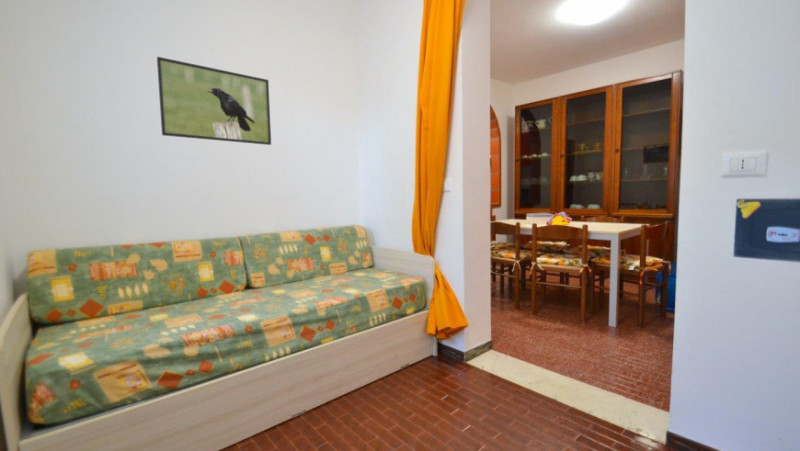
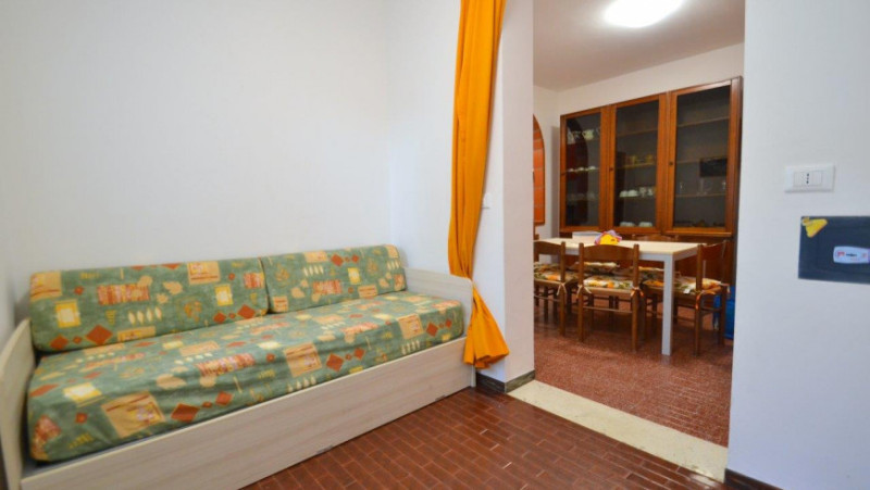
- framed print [156,56,272,146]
